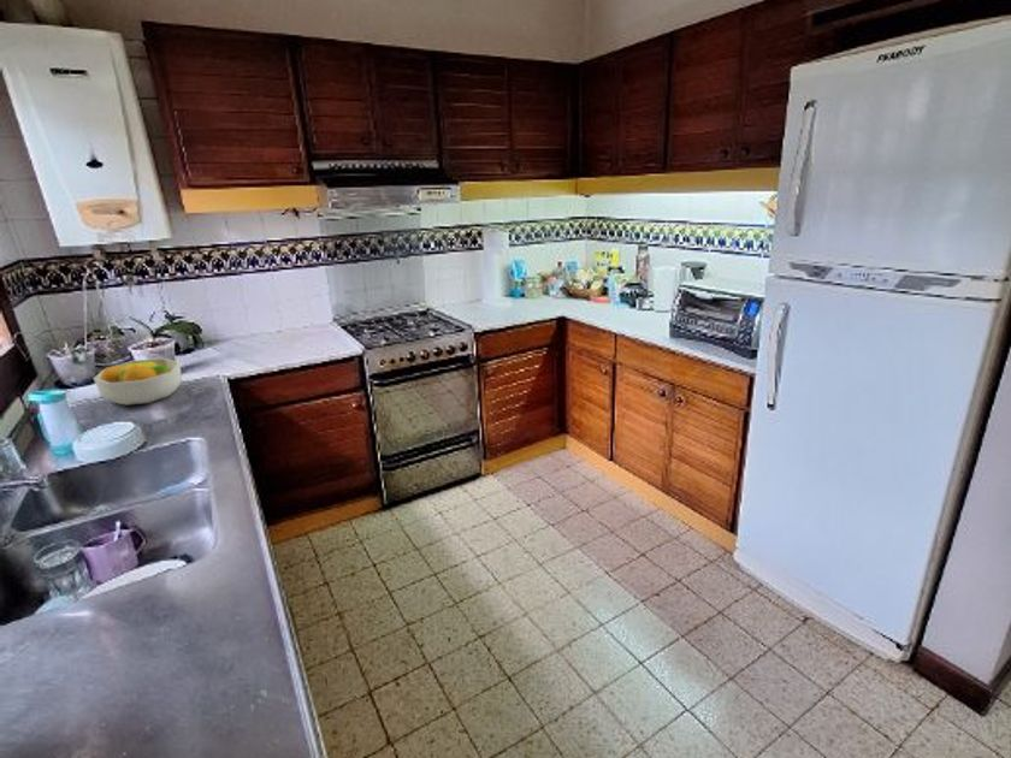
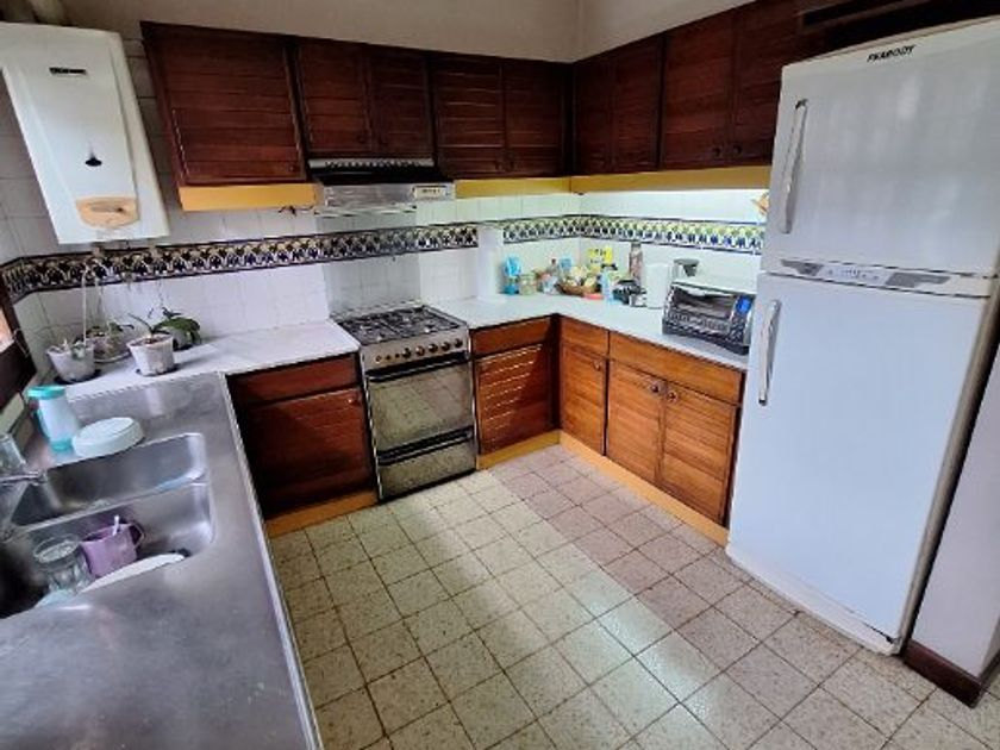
- fruit bowl [91,357,183,407]
